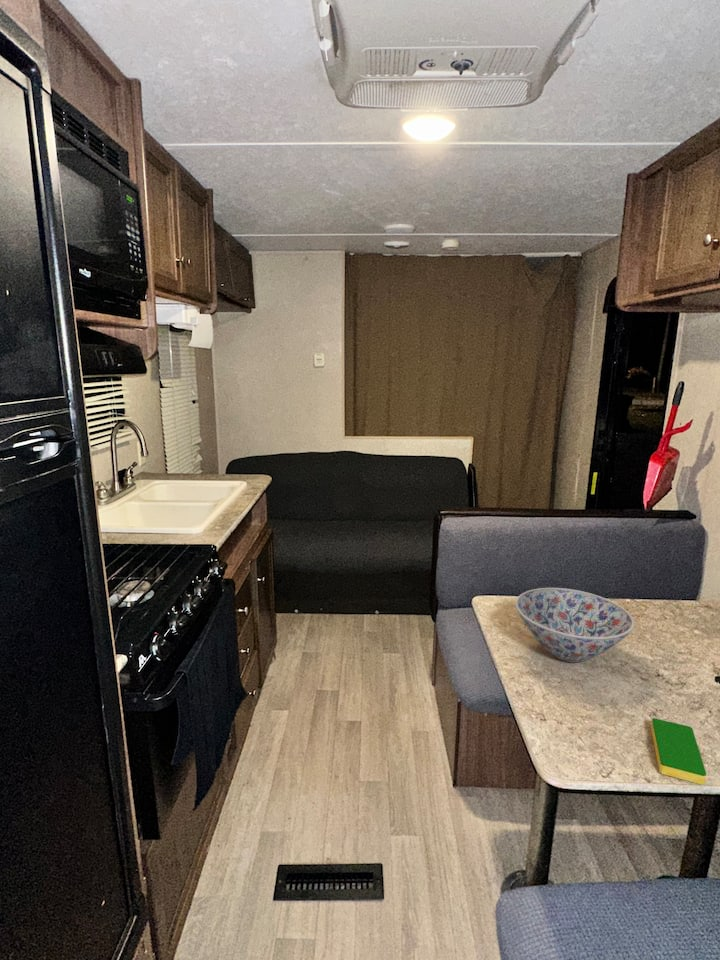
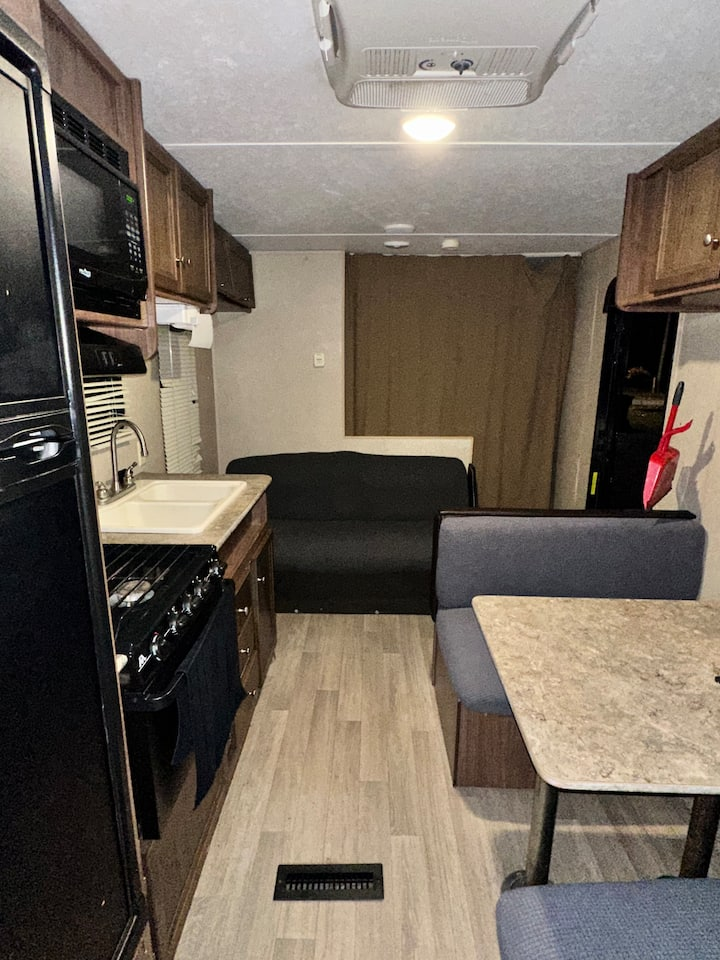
- bowl [514,587,635,663]
- dish sponge [650,717,707,786]
